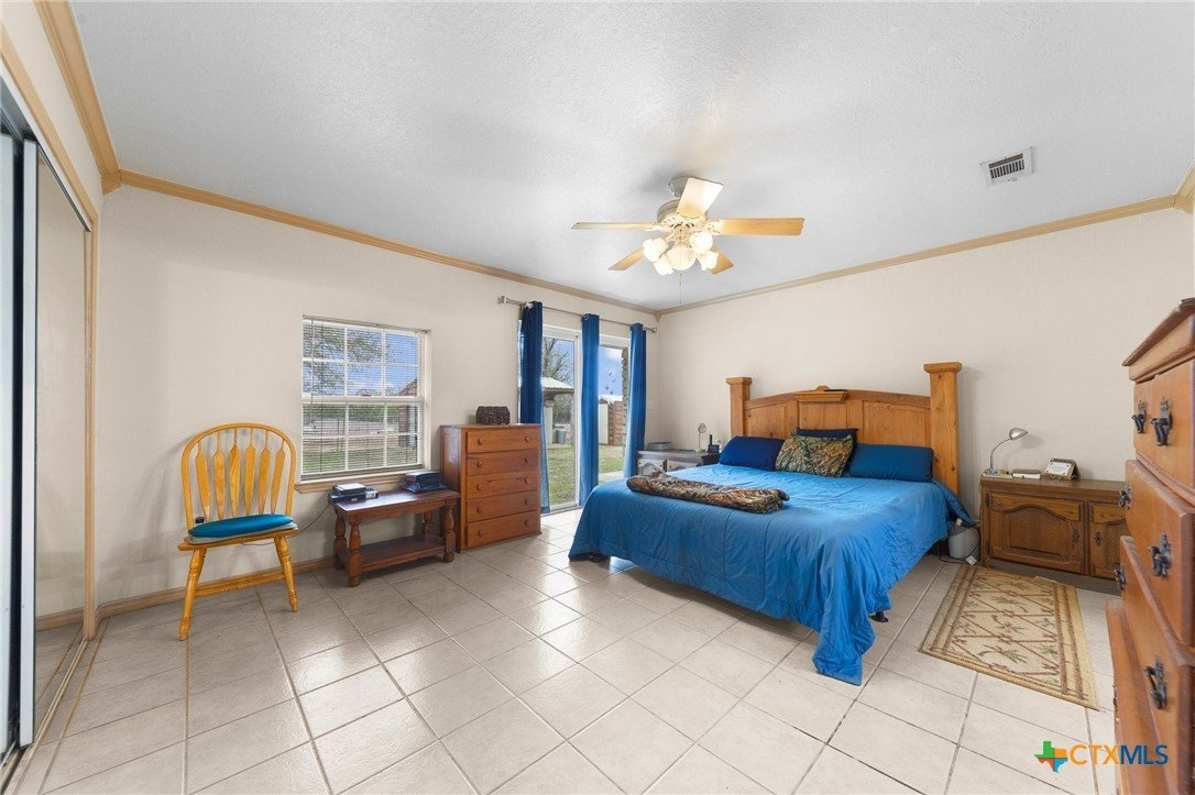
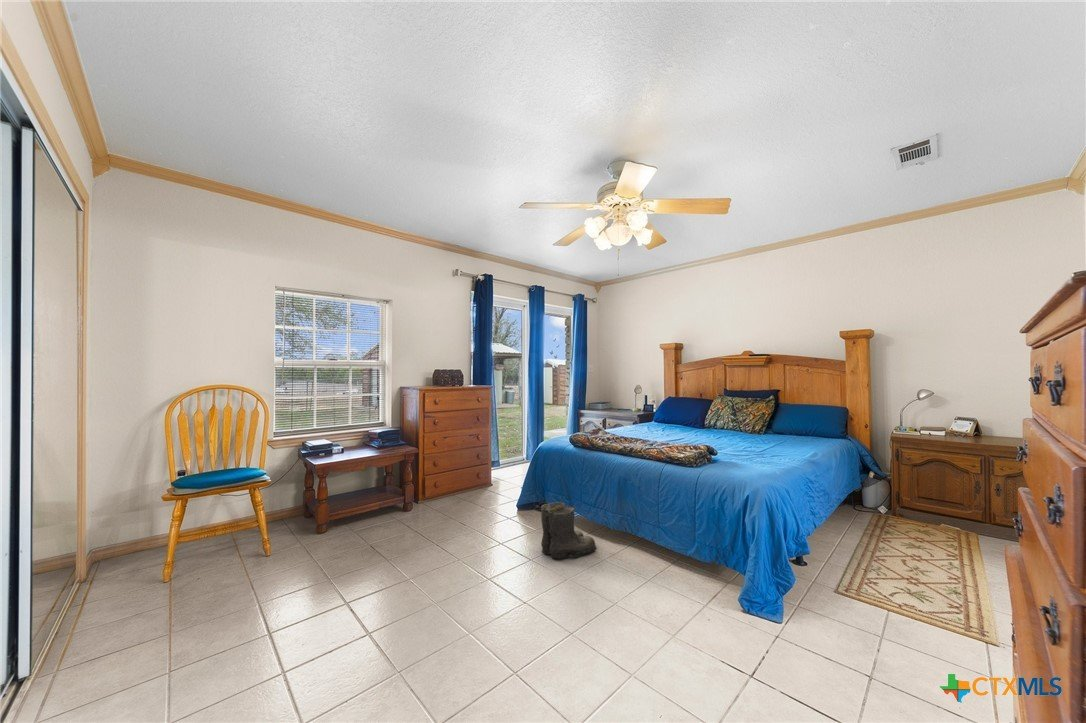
+ boots [540,501,598,560]
